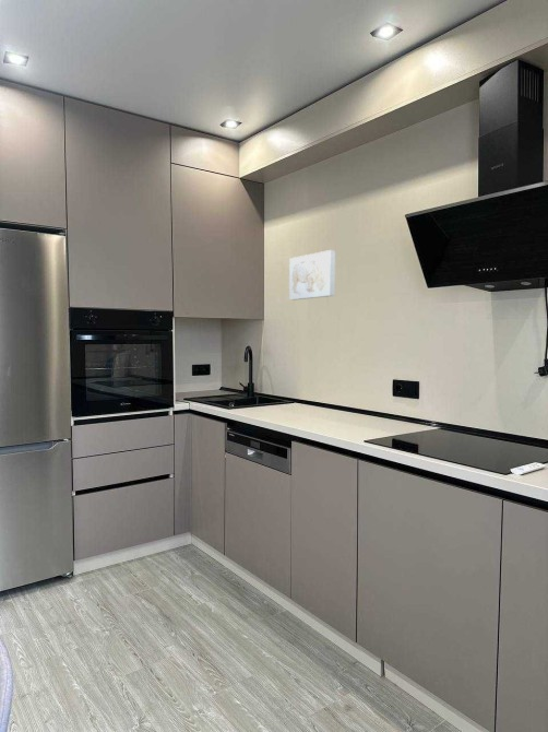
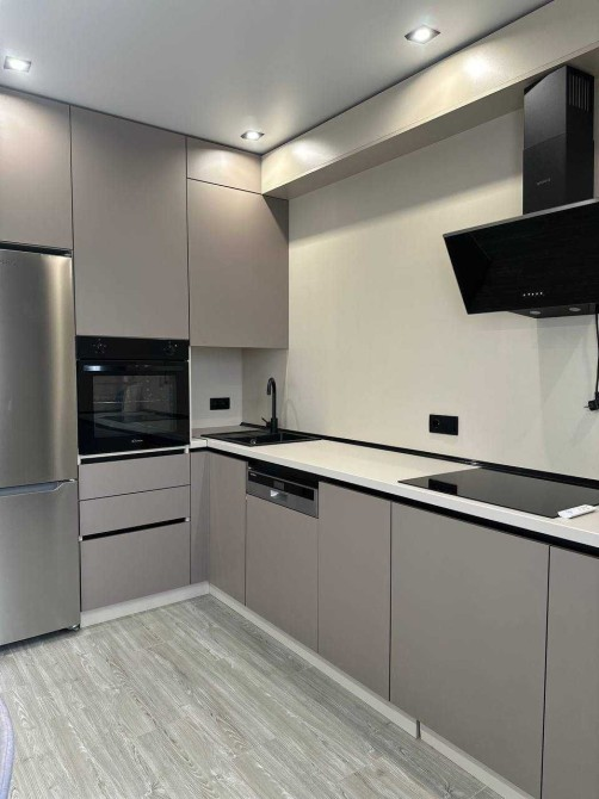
- wall art [288,249,336,302]
